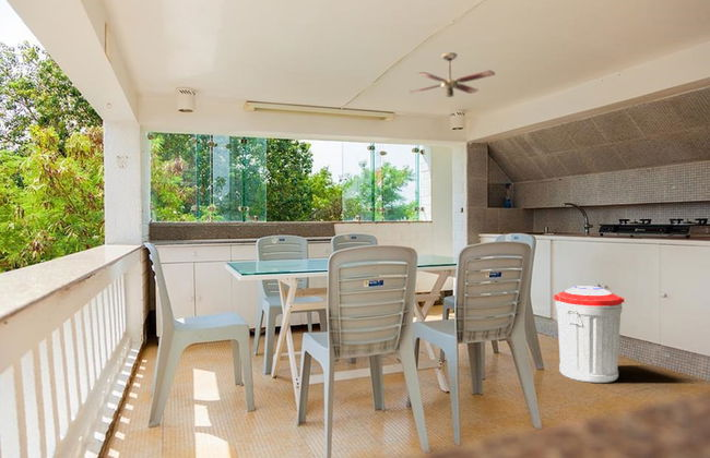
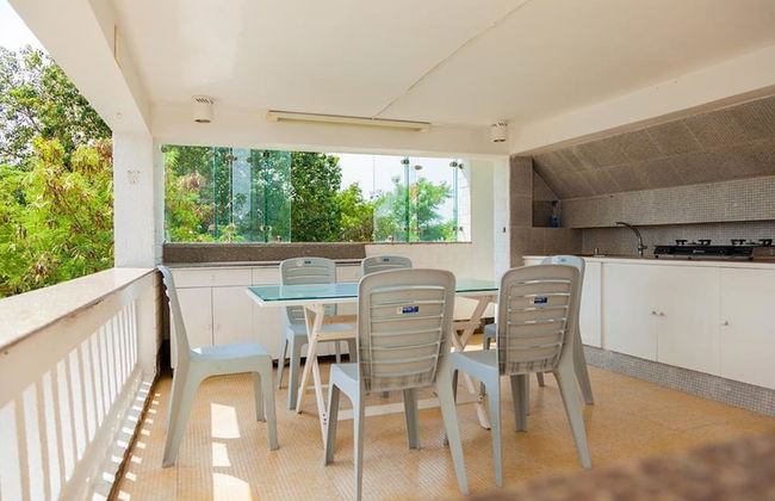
- trash can [553,285,626,384]
- ceiling fan [409,51,496,98]
